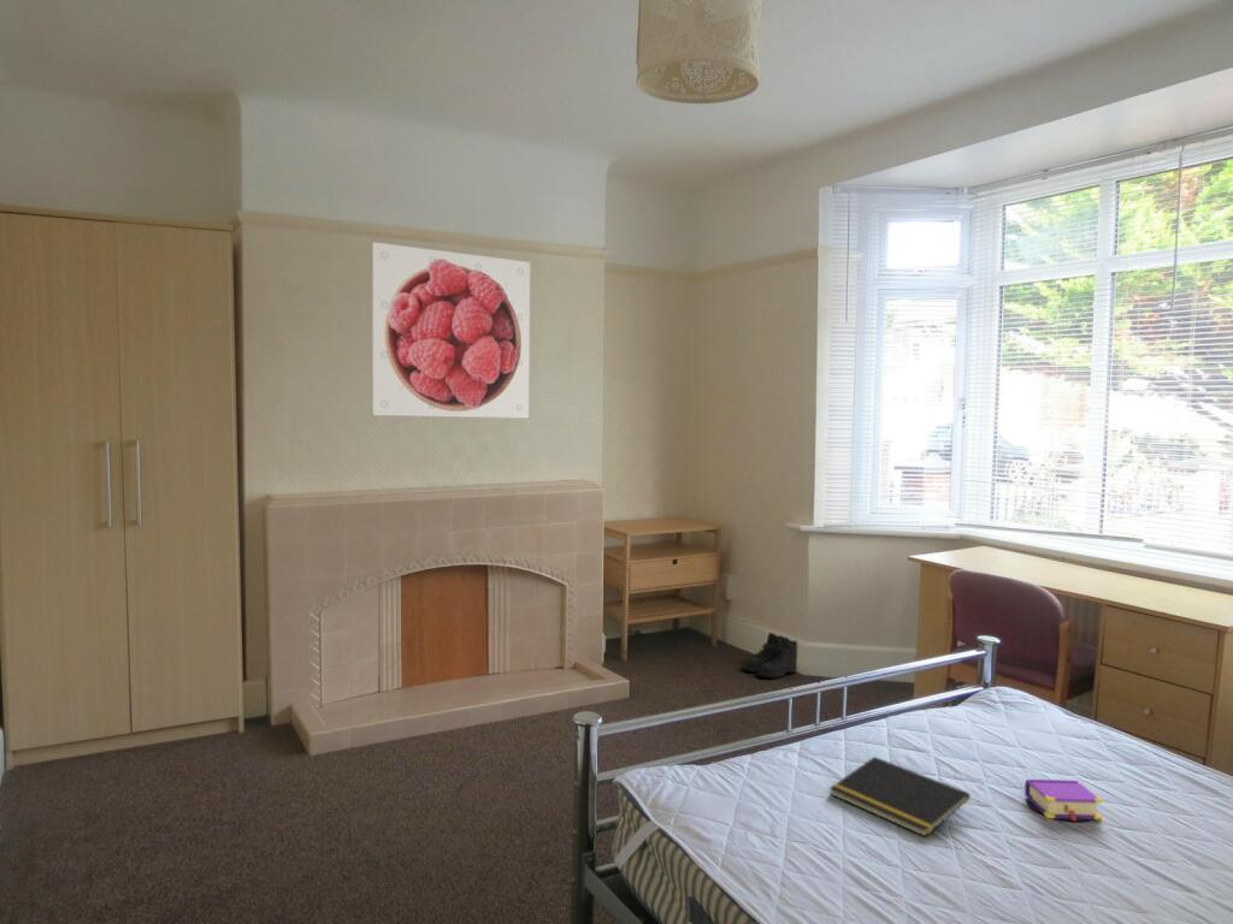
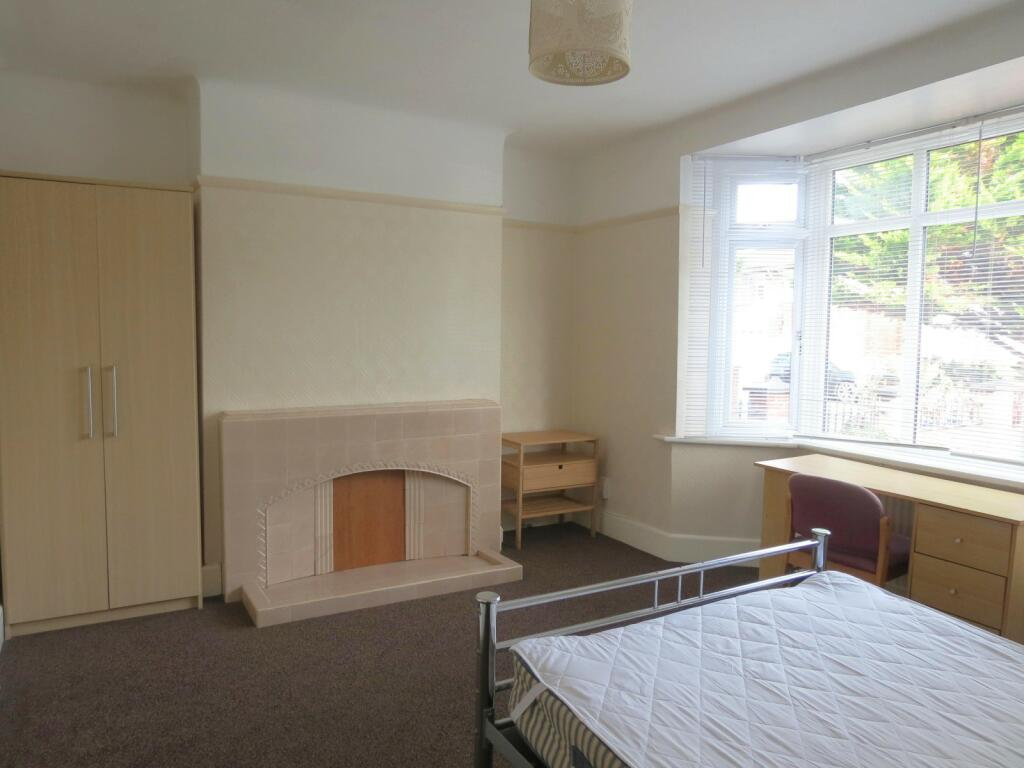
- notepad [828,756,972,837]
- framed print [370,241,532,420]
- book [1023,778,1104,823]
- boots [743,632,798,680]
